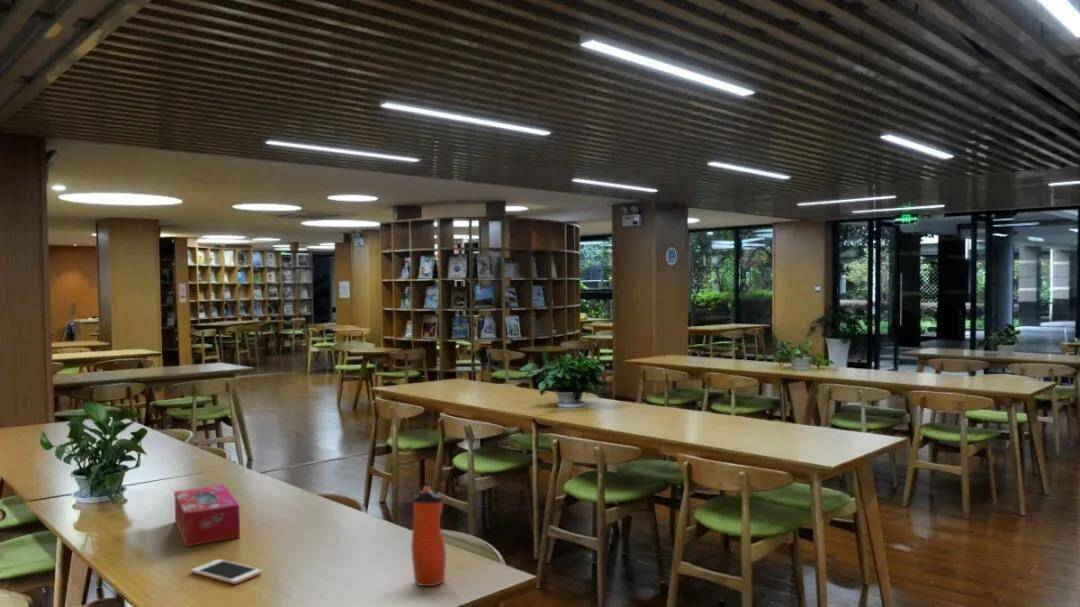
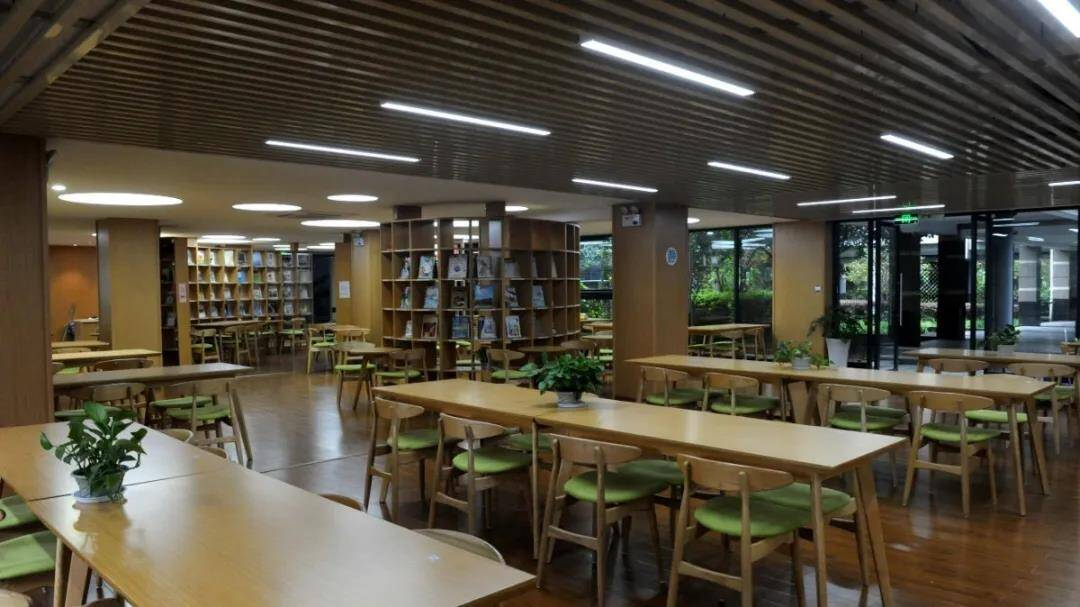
- tissue box [173,483,241,548]
- cell phone [190,558,263,585]
- water bottle [410,486,447,587]
